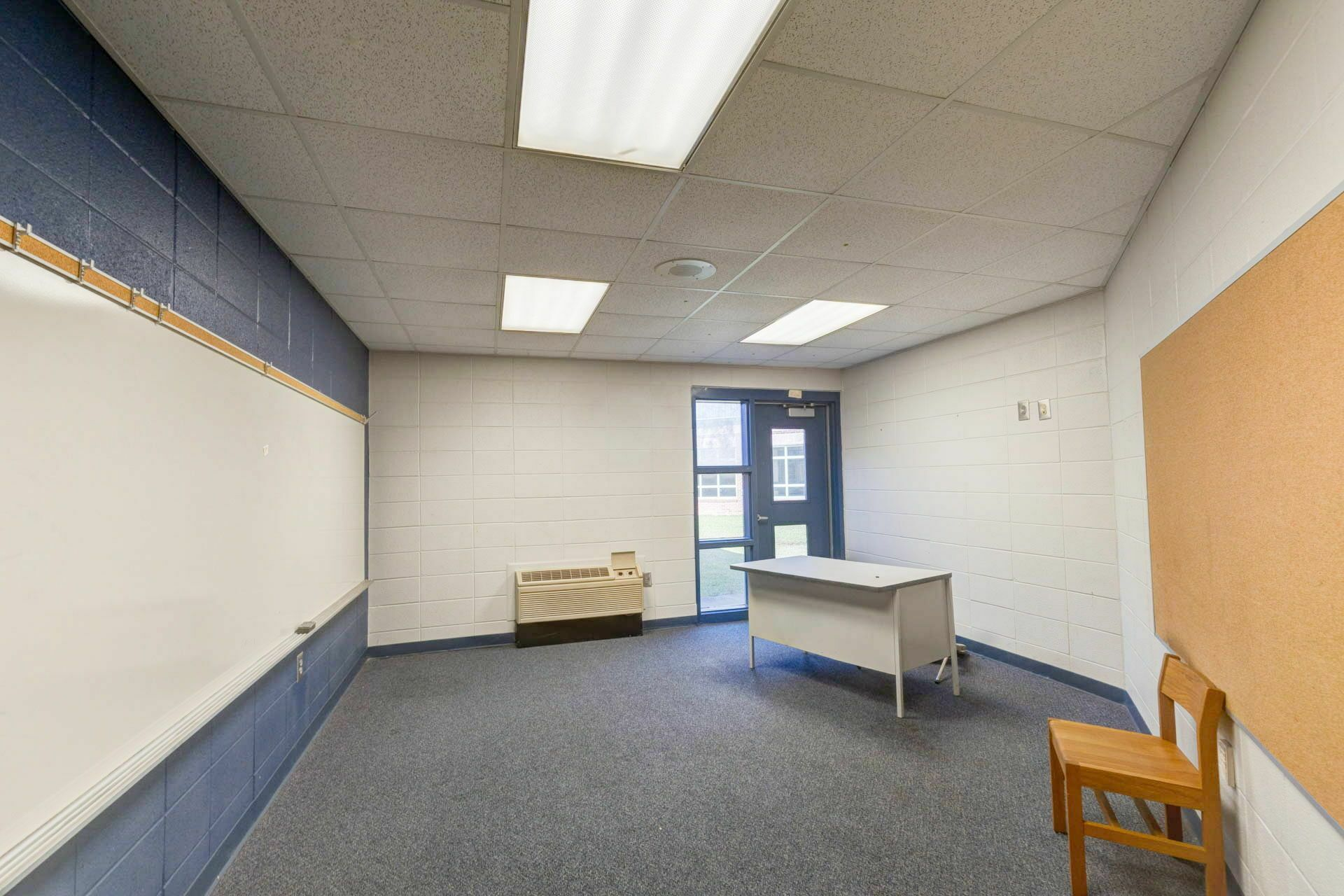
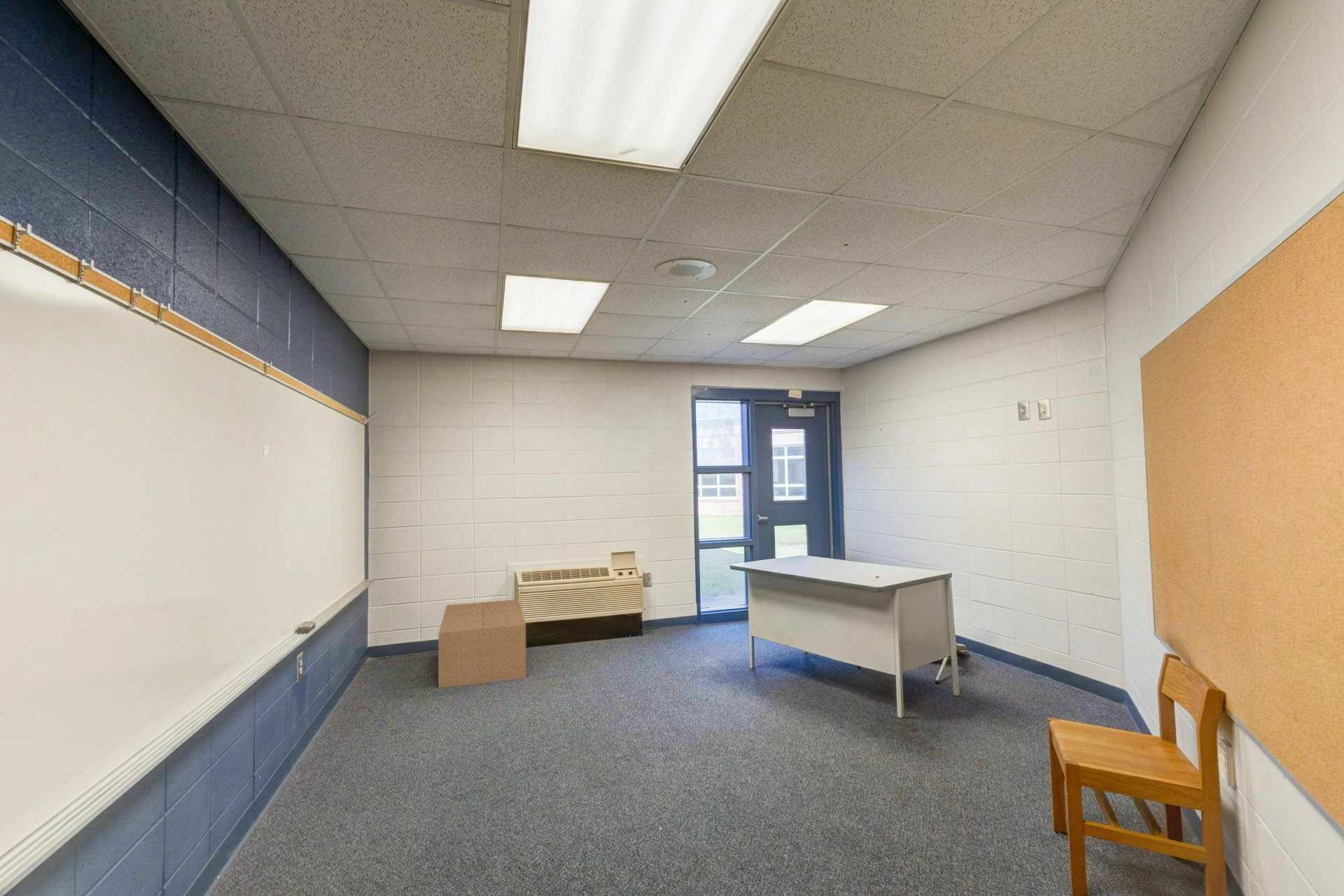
+ cardboard box [437,598,526,689]
